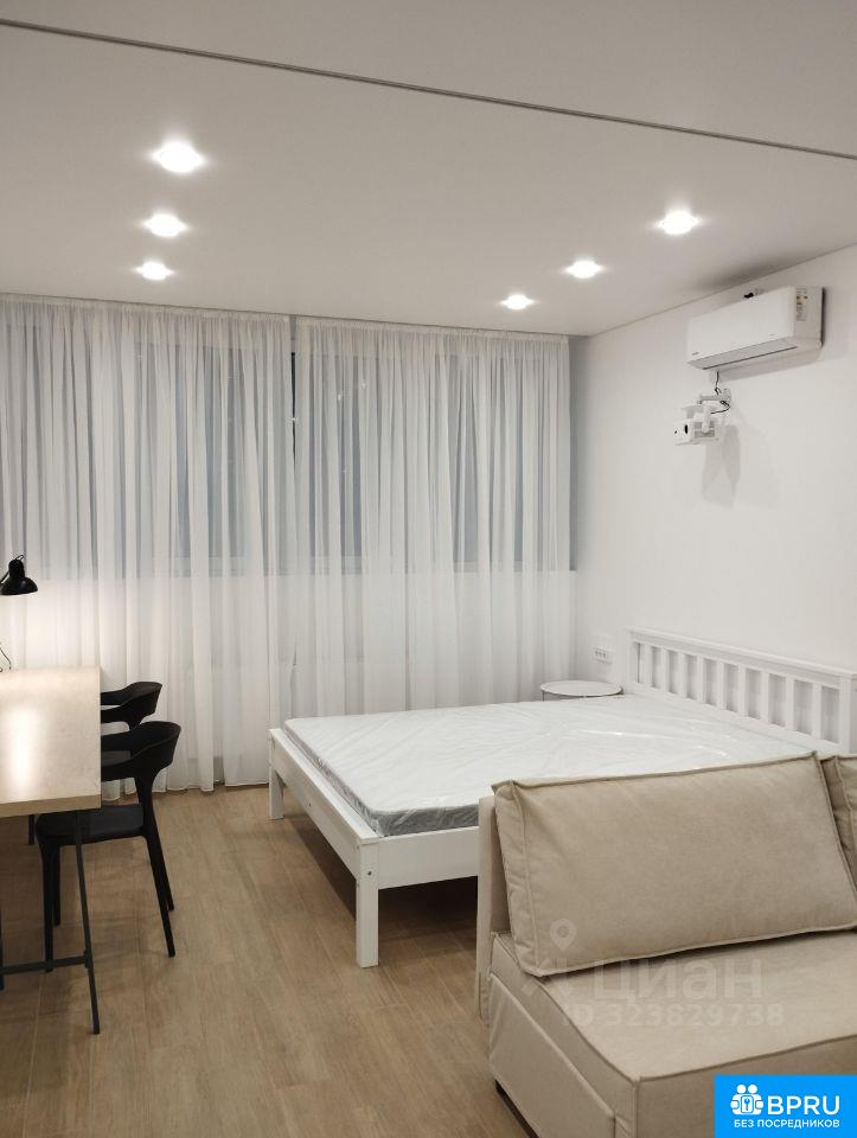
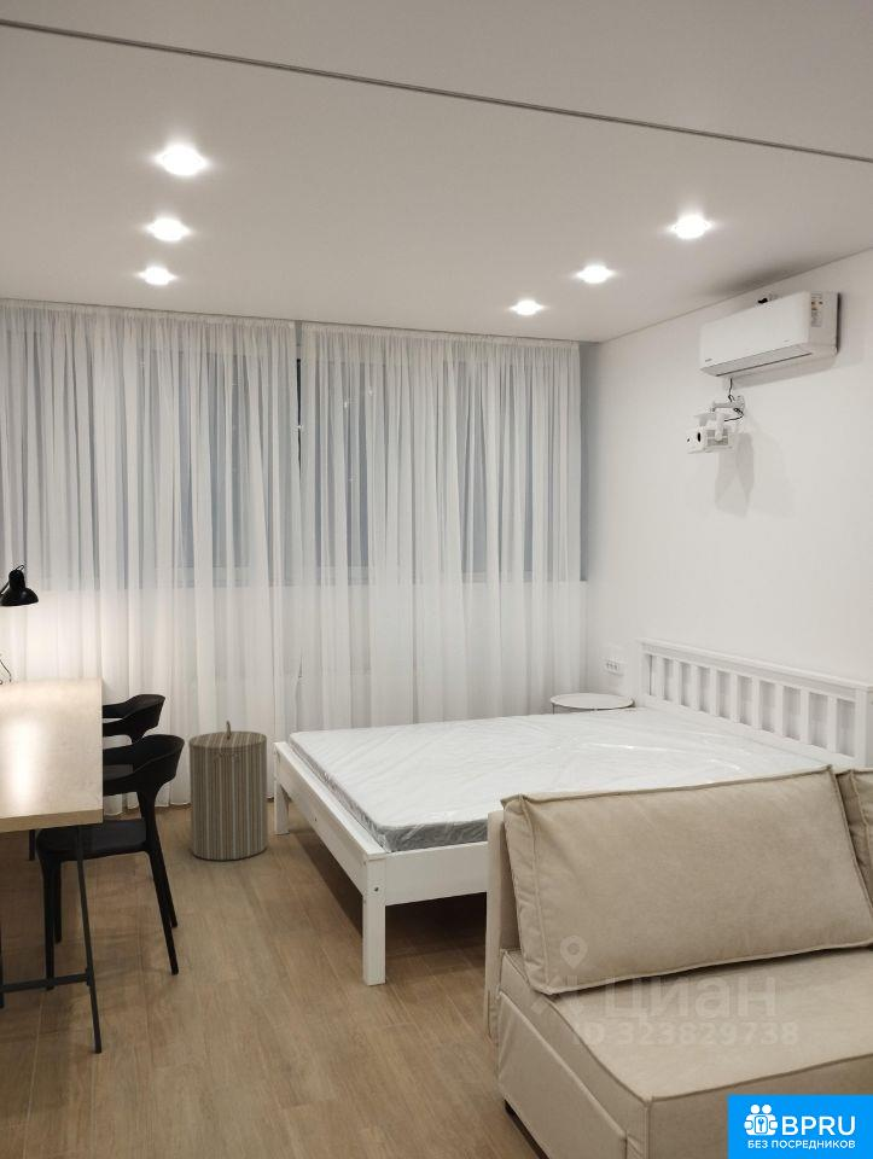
+ laundry hamper [187,720,269,862]
